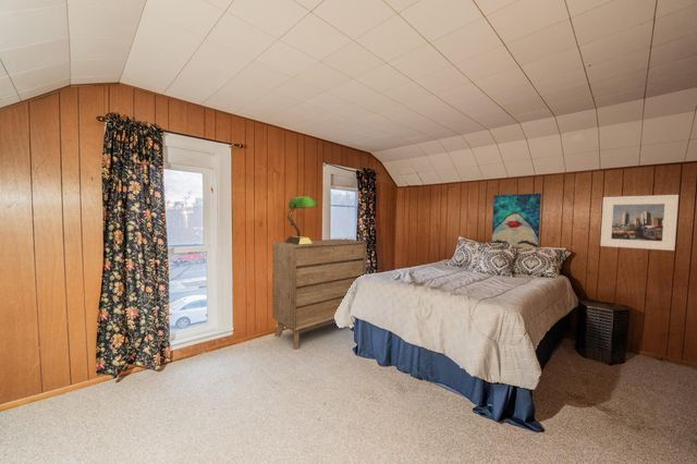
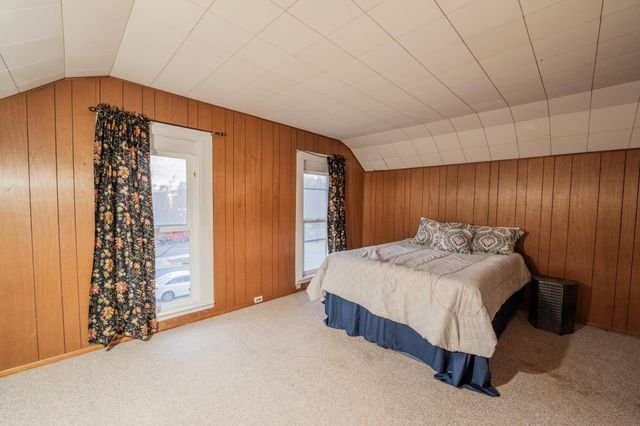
- dresser [271,239,368,351]
- table lamp [284,195,318,245]
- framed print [599,194,680,252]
- wall art [491,192,542,249]
